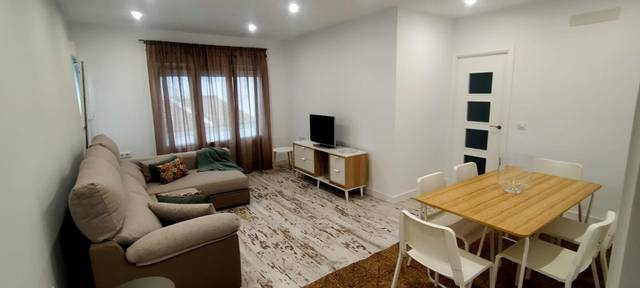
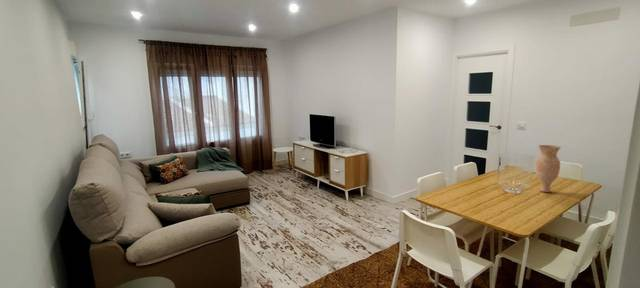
+ vase [535,144,562,193]
